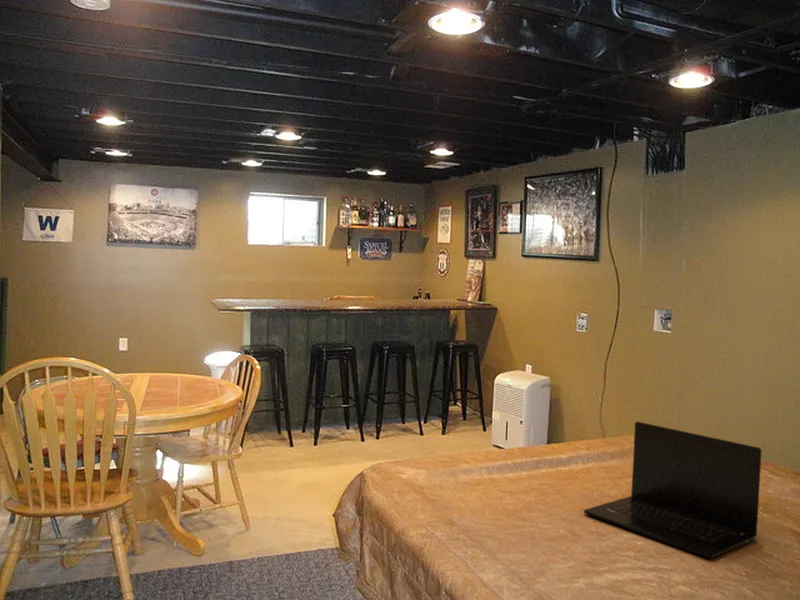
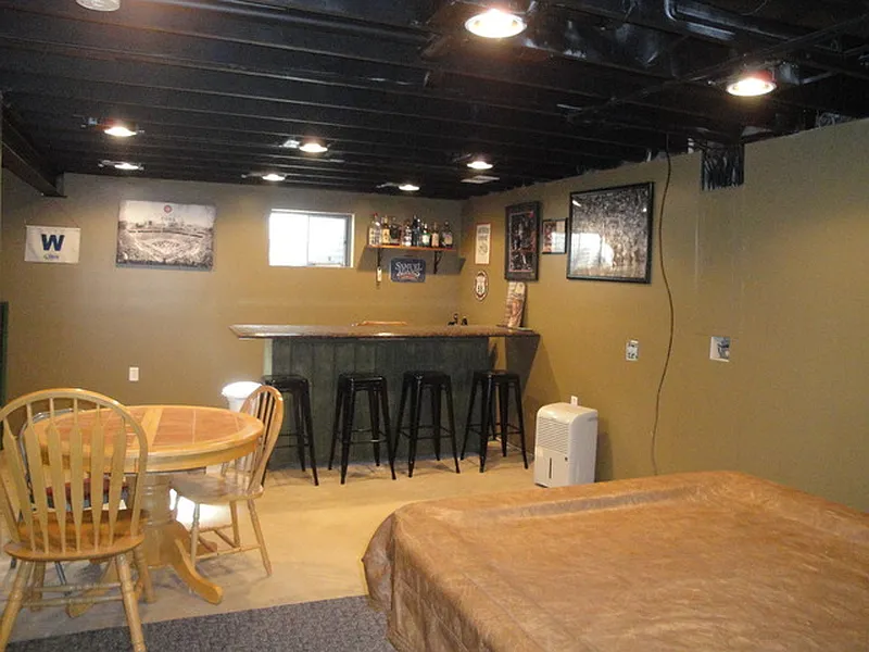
- laptop [583,421,763,559]
